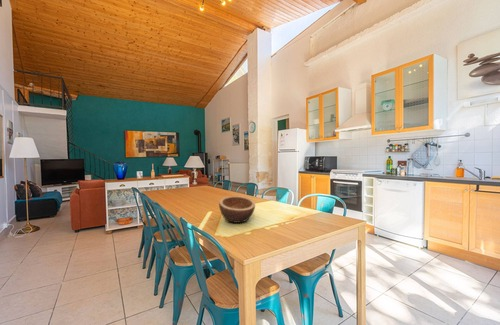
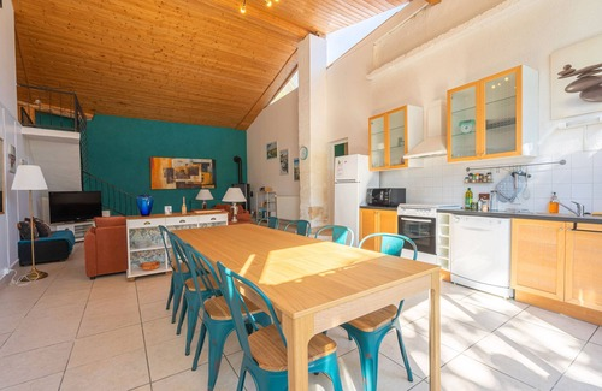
- wooden bowl [218,195,256,224]
